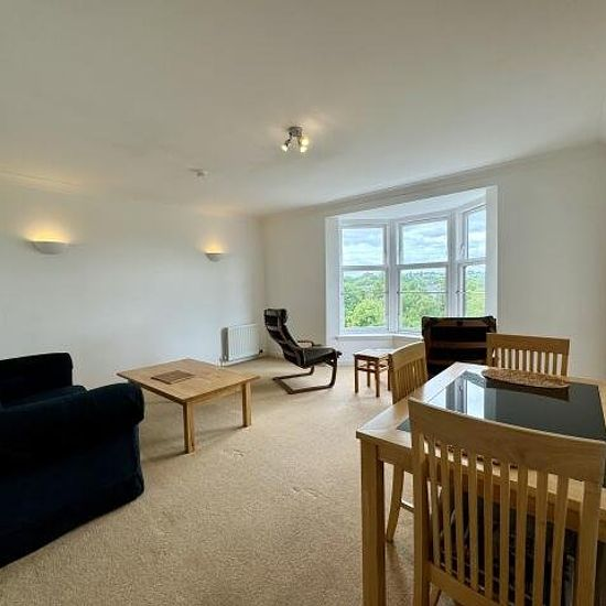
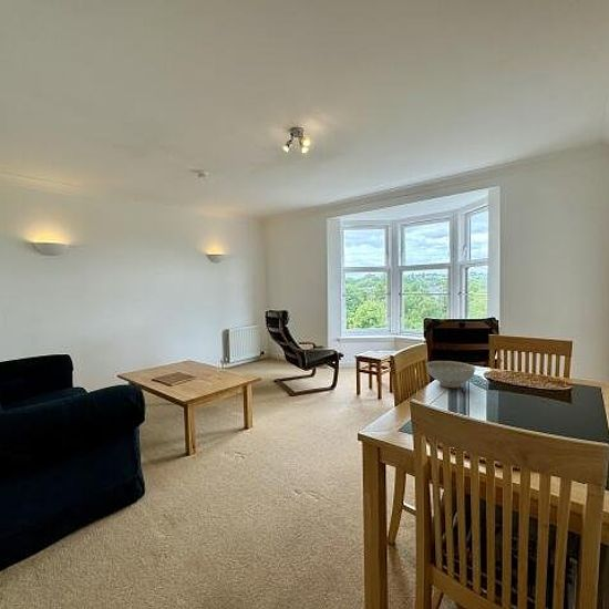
+ decorative bowl [425,360,477,389]
